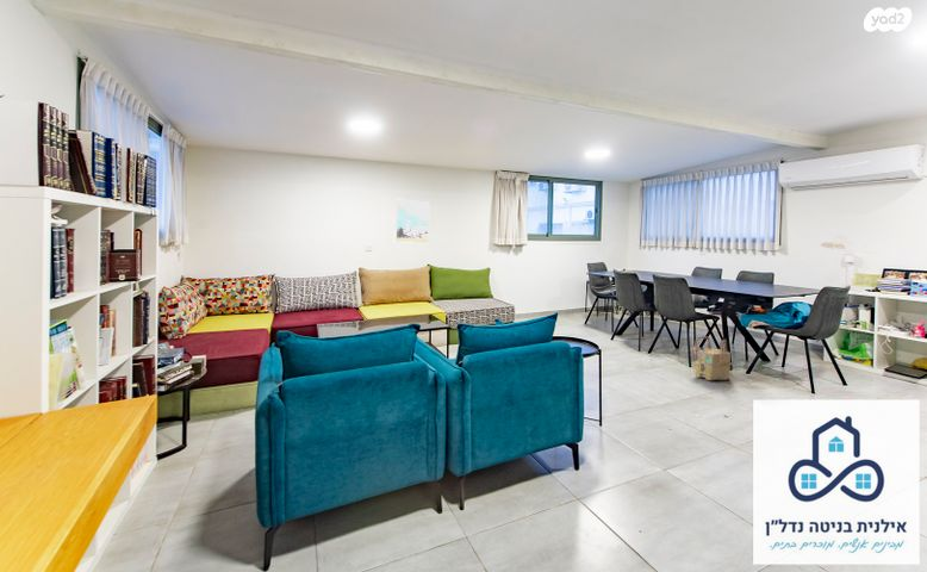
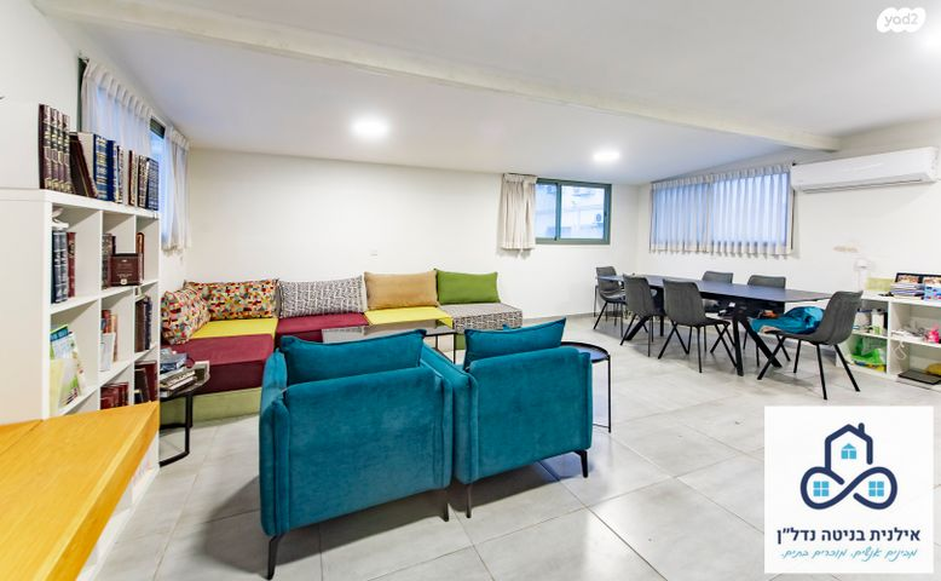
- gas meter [691,335,733,381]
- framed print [394,199,430,244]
